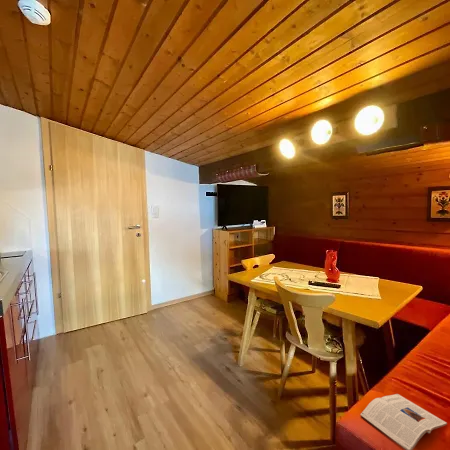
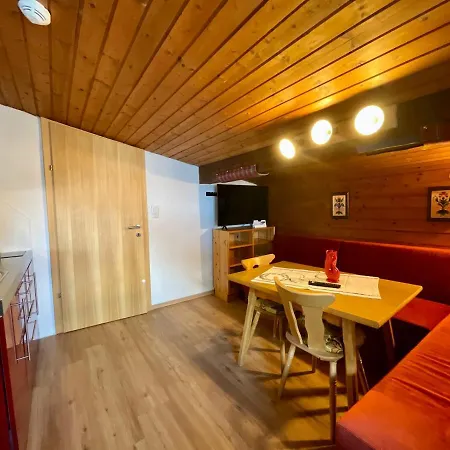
- magazine [359,393,448,450]
